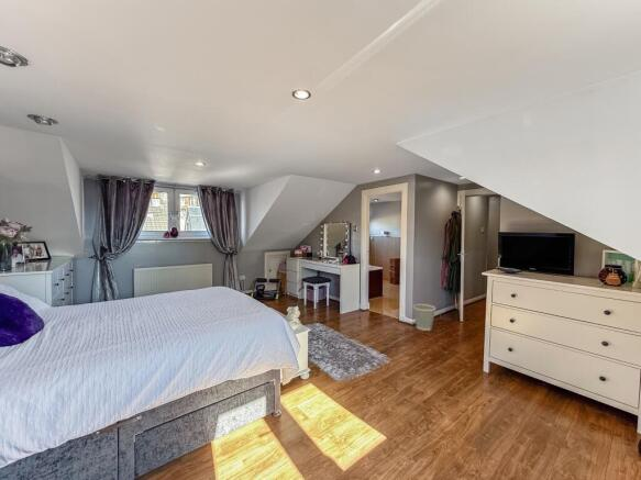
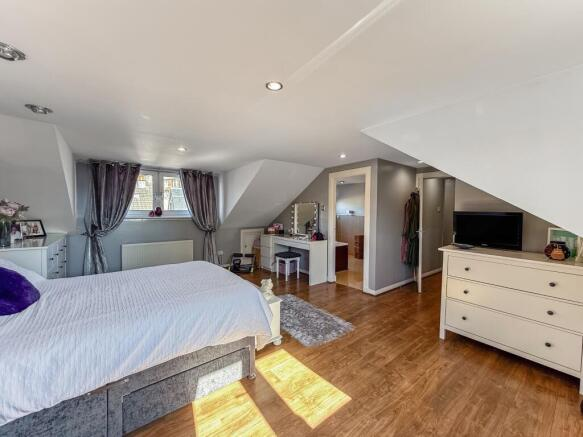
- wastebasket [412,303,438,332]
